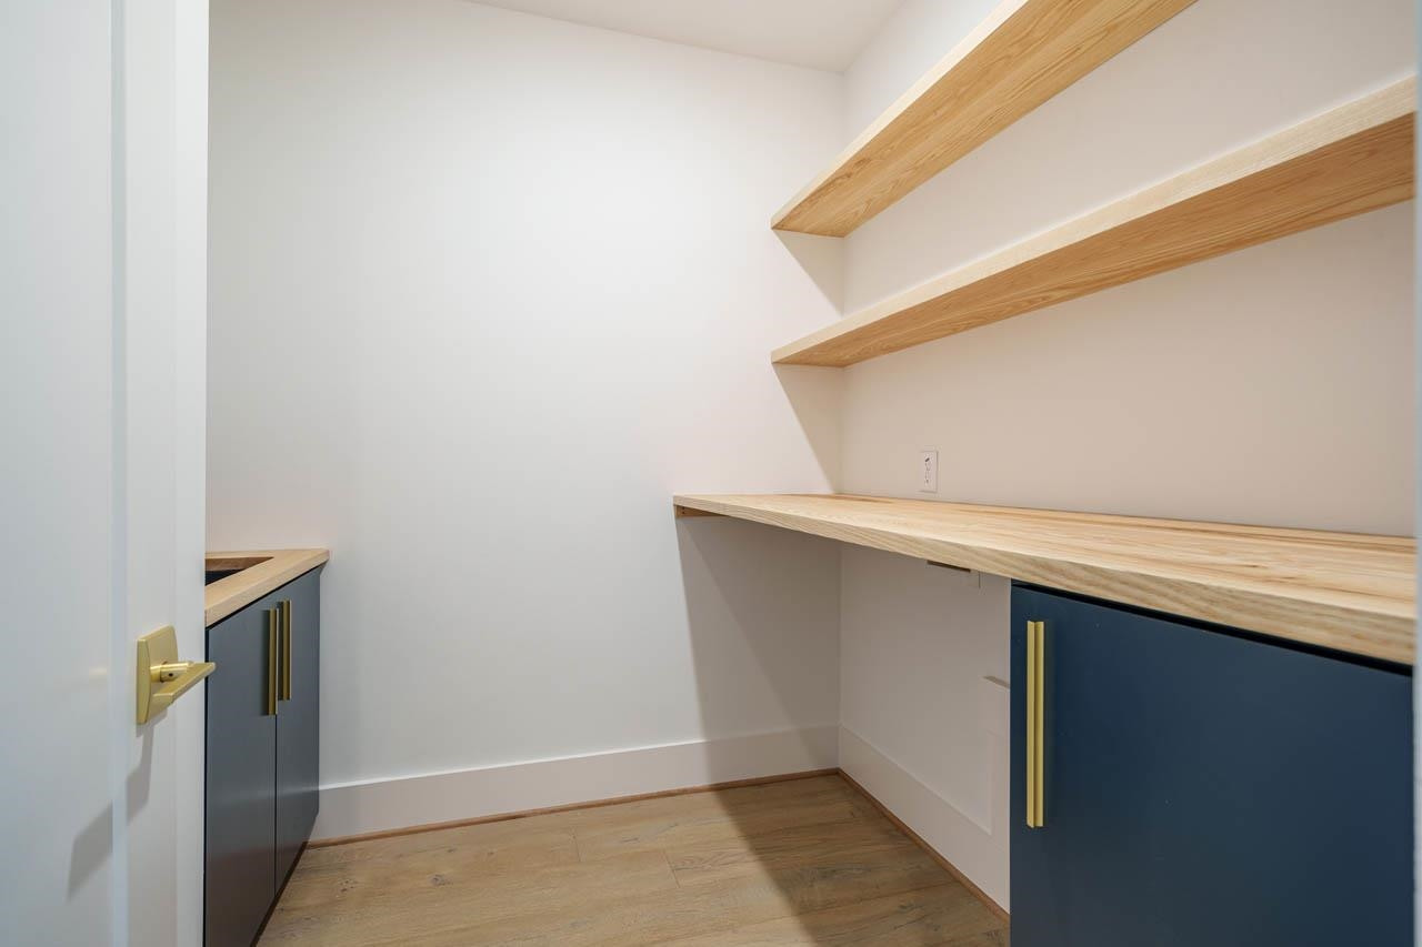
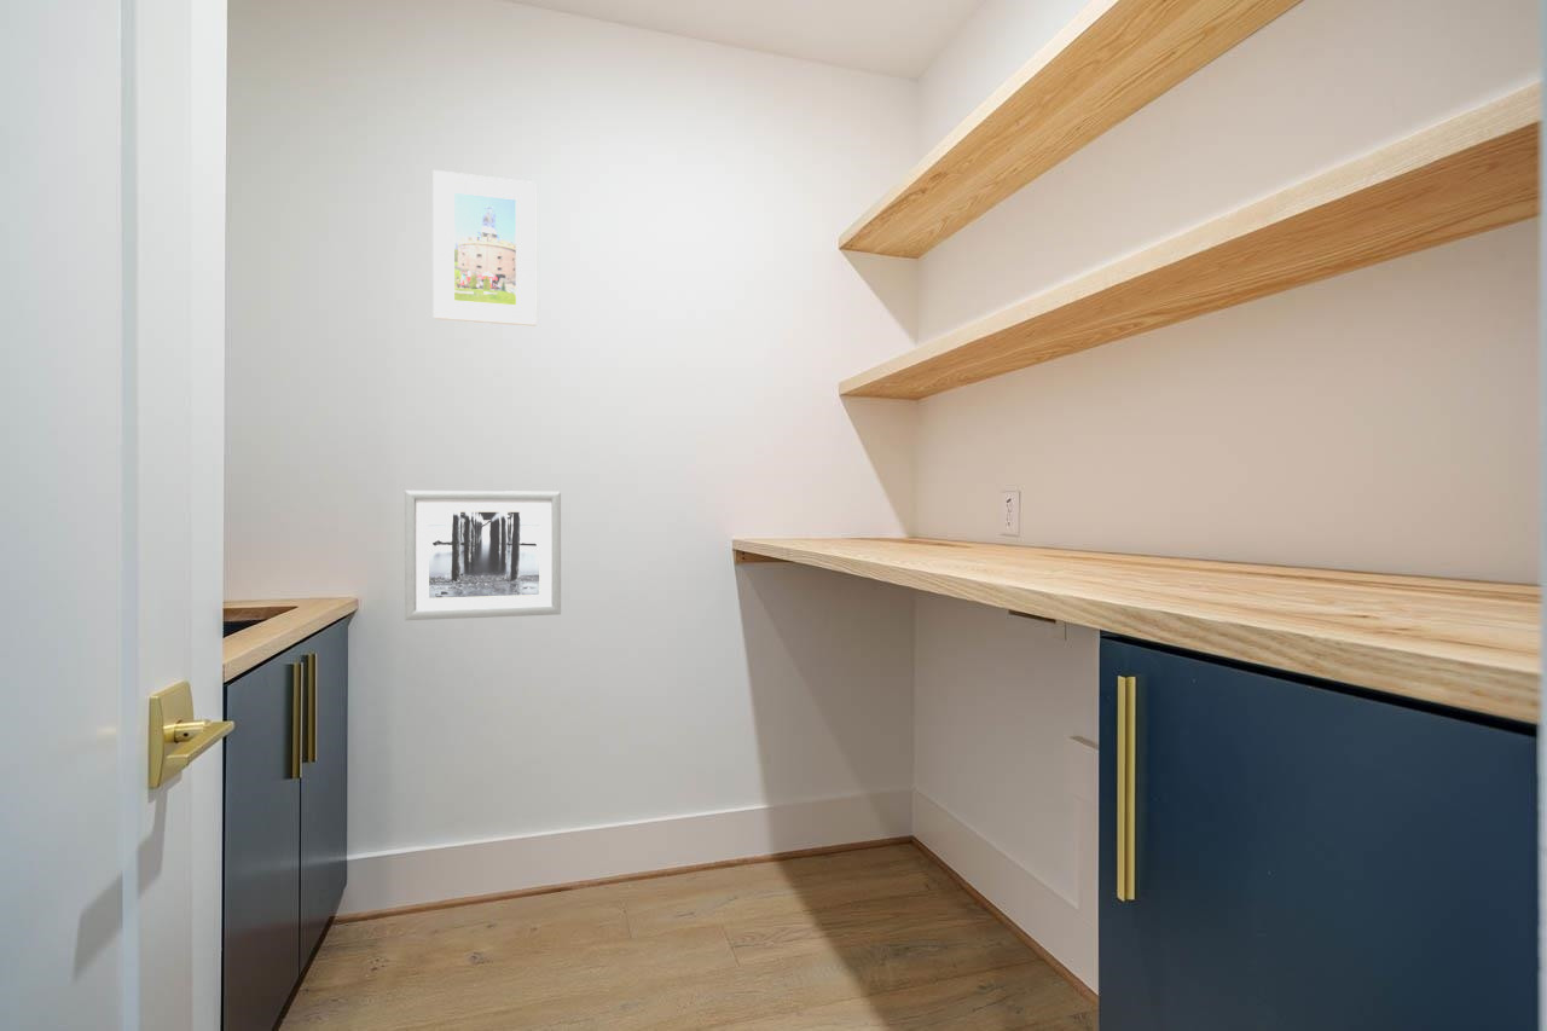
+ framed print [431,169,537,328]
+ wall art [404,490,562,621]
